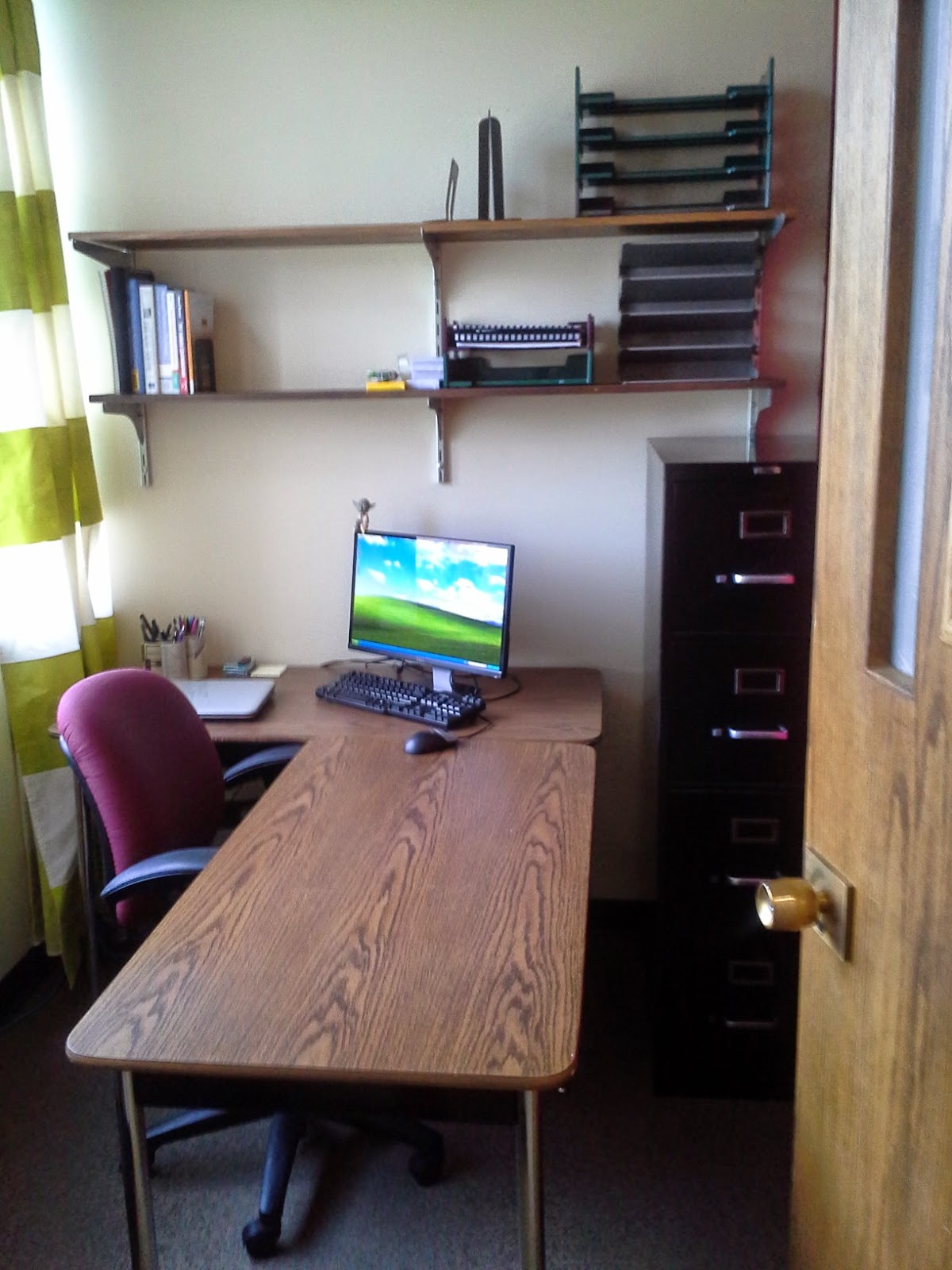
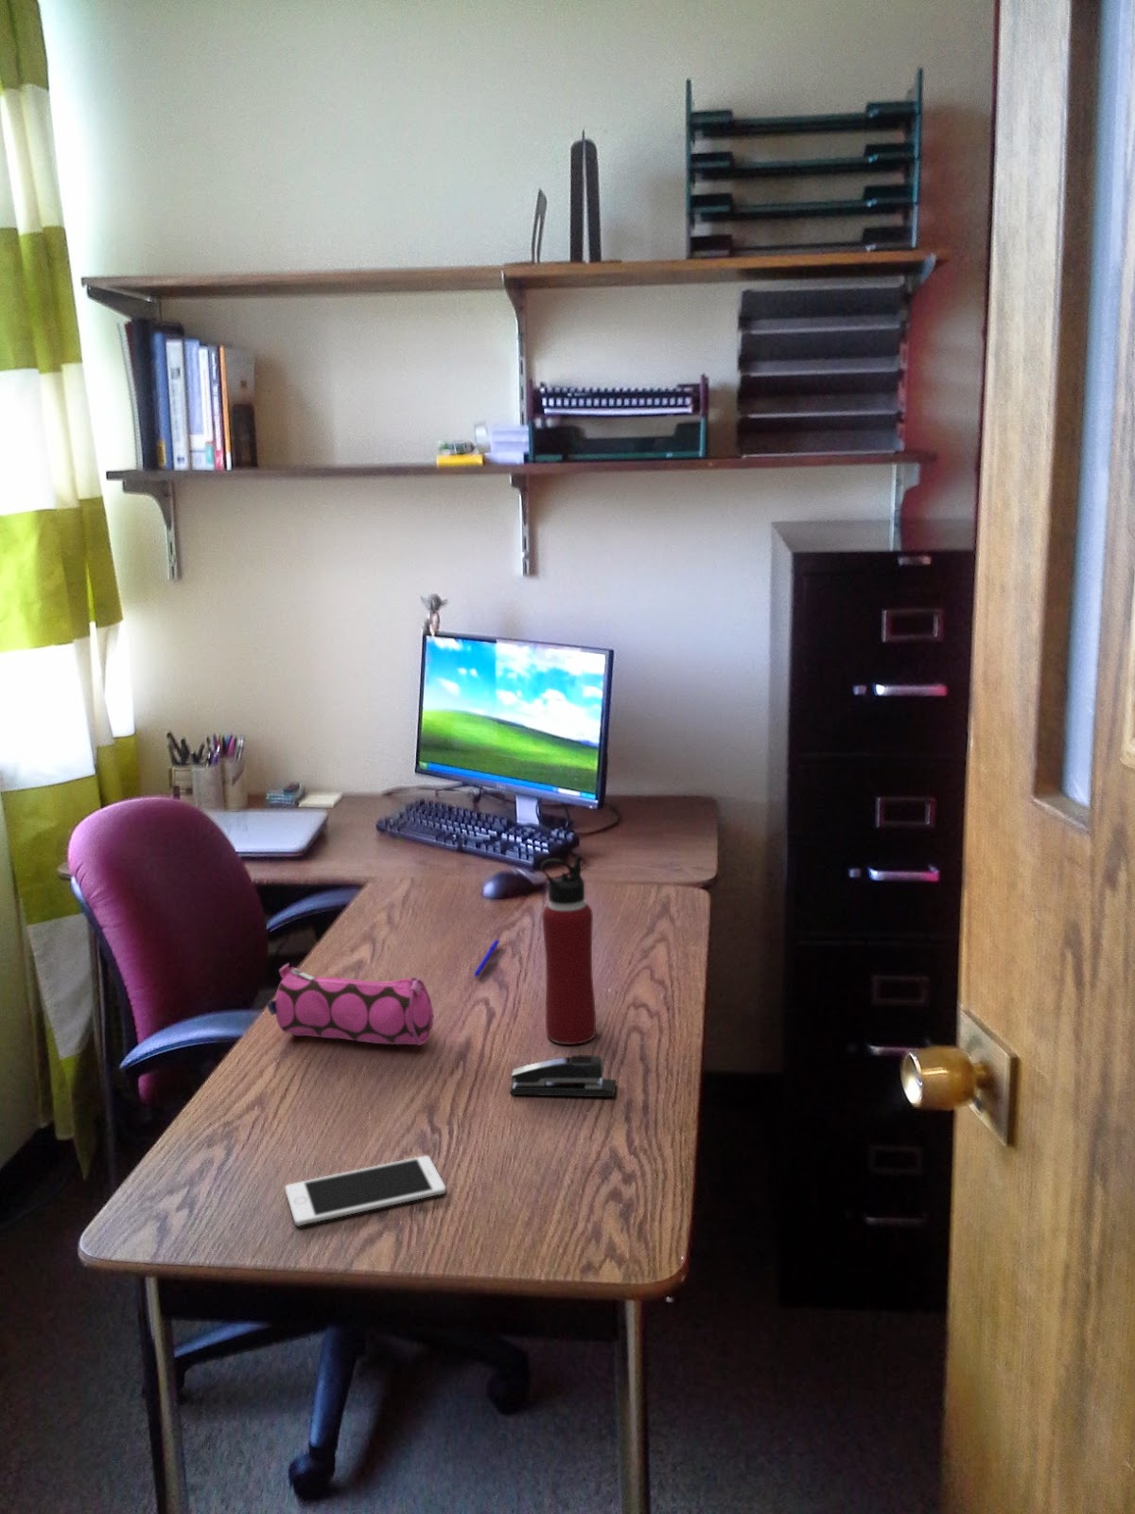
+ stapler [509,1054,616,1098]
+ water bottle [539,855,597,1045]
+ cell phone [285,1154,446,1227]
+ pencil case [266,962,434,1045]
+ pen [473,938,501,978]
